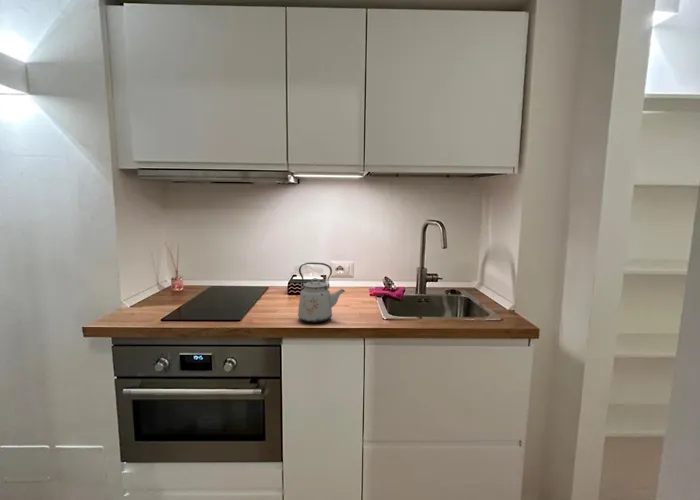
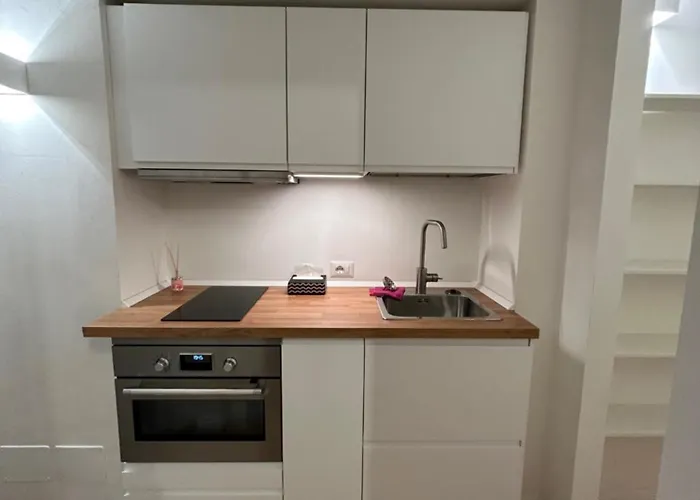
- kettle [297,261,346,324]
